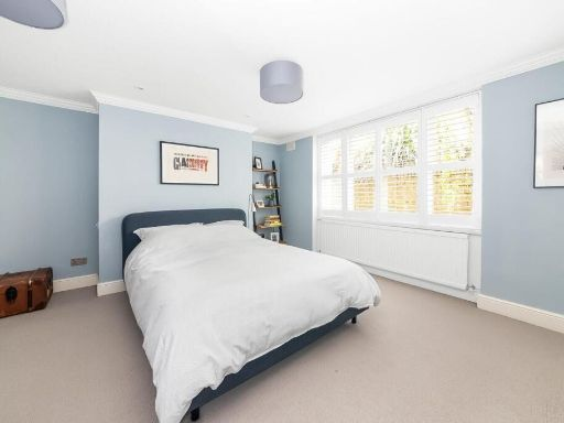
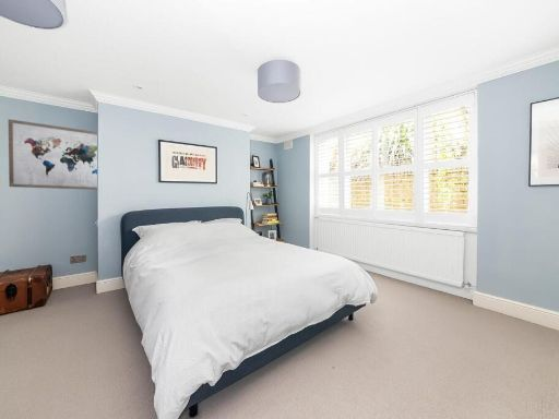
+ wall art [8,118,98,191]
